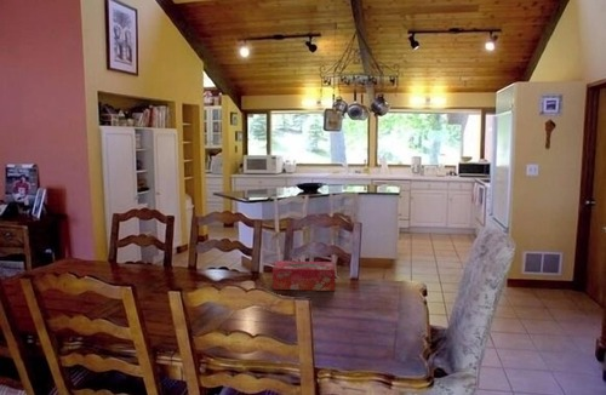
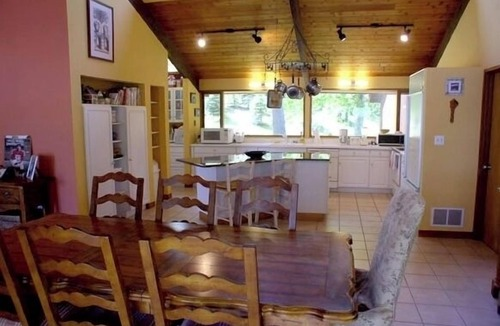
- tissue box [271,259,337,292]
